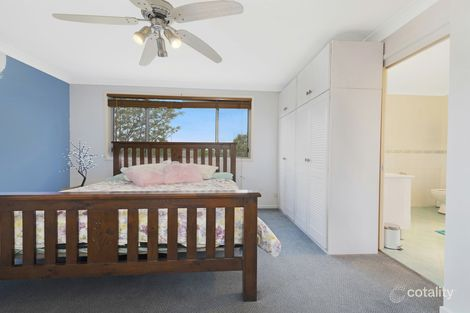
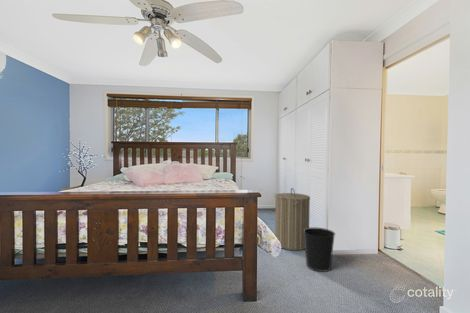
+ laundry hamper [274,187,311,251]
+ wastebasket [304,226,336,273]
